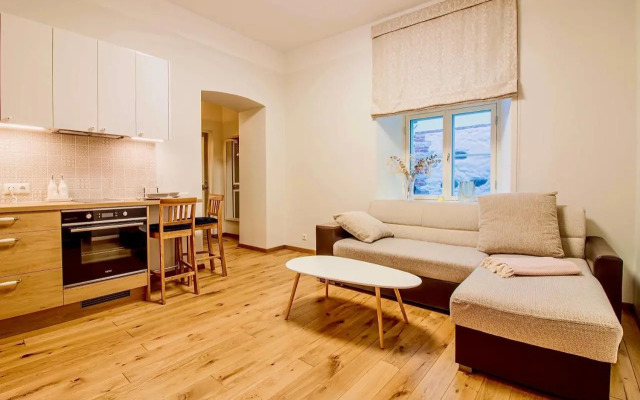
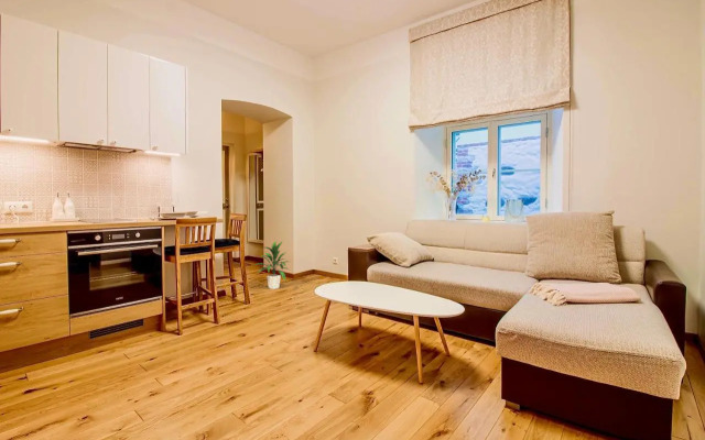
+ indoor plant [253,240,290,290]
